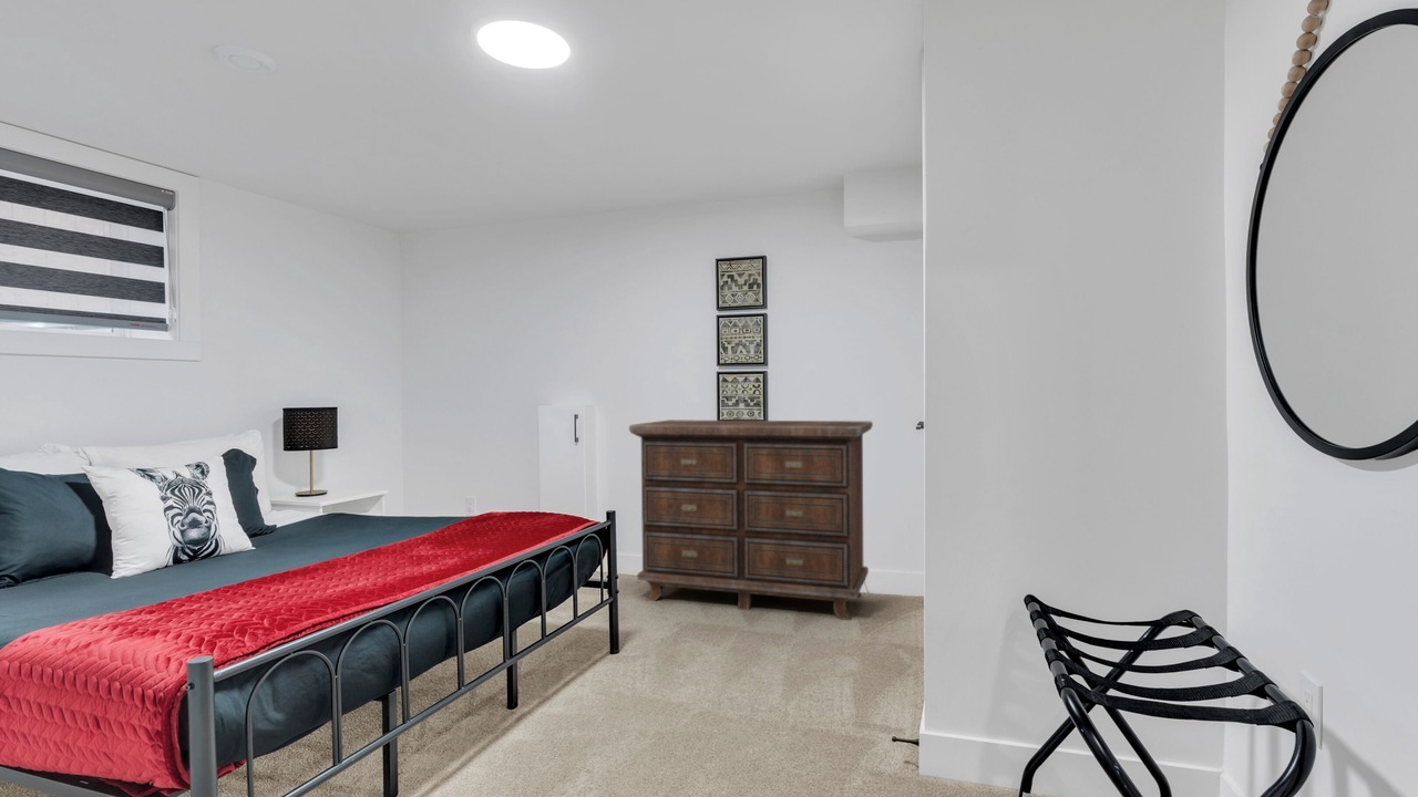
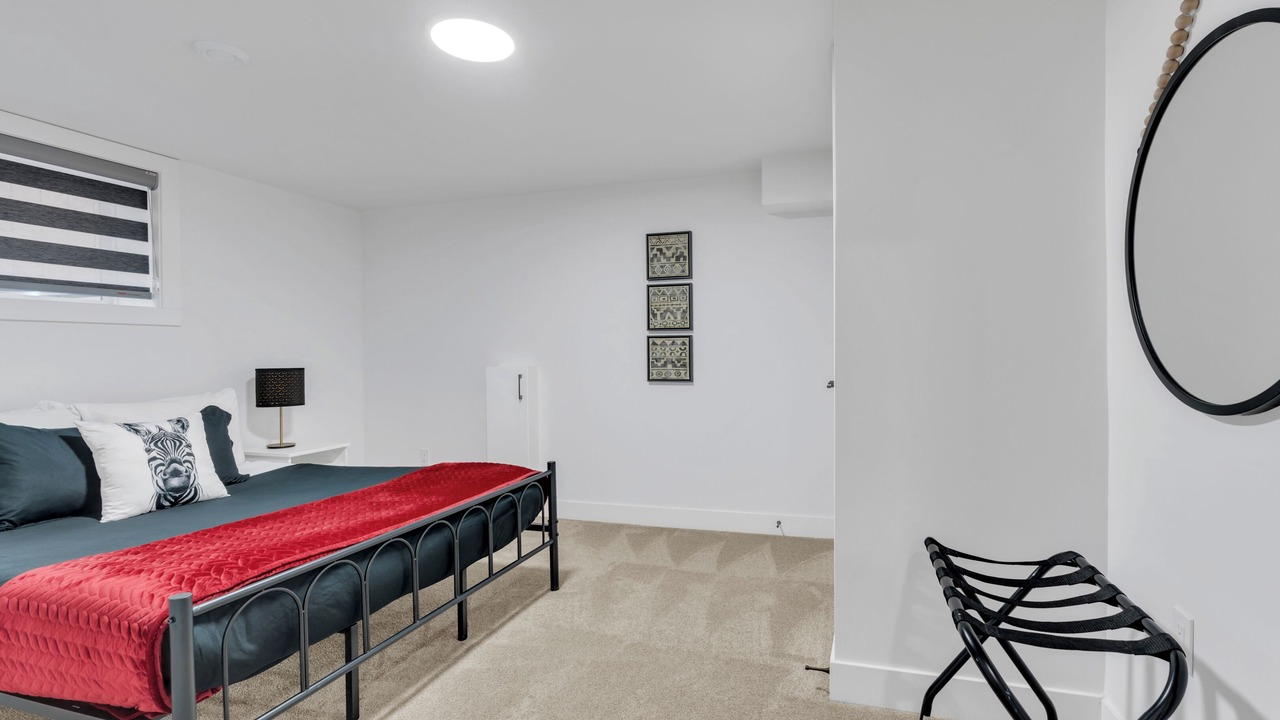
- dresser [628,418,874,621]
